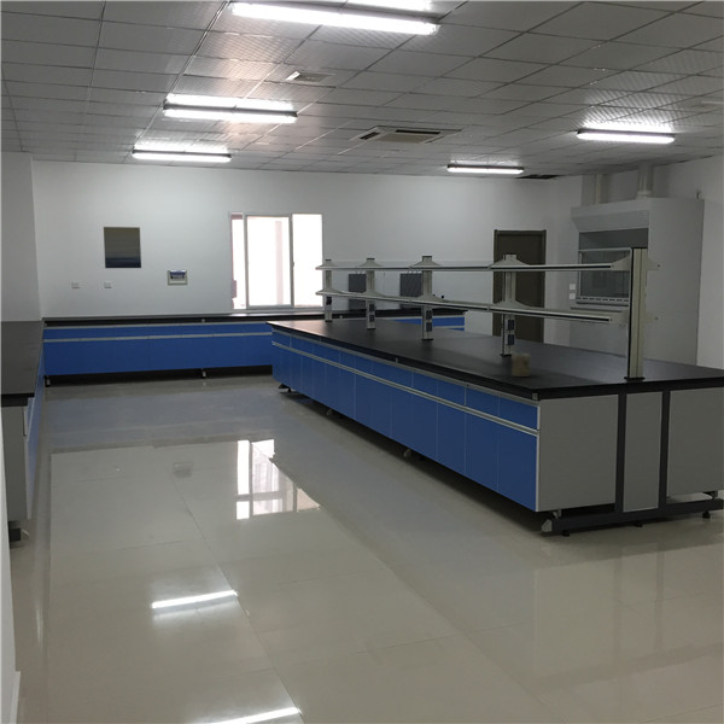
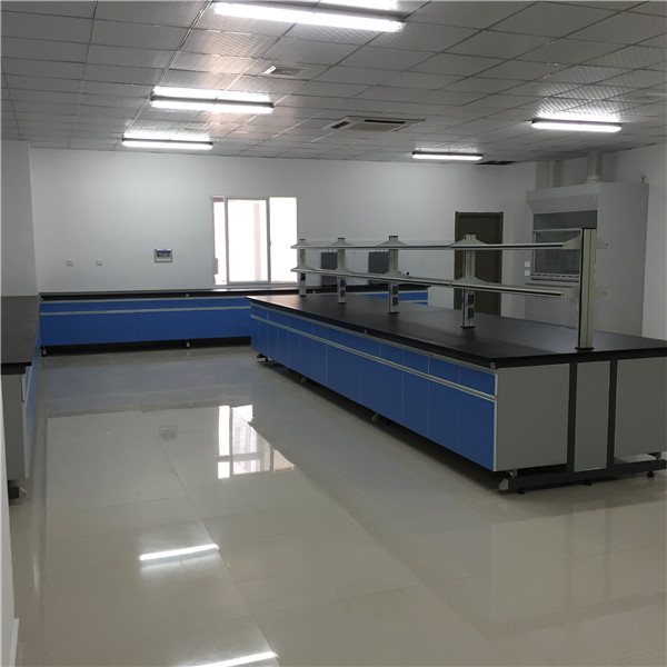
- jar [510,352,532,378]
- wall art [103,226,142,269]
